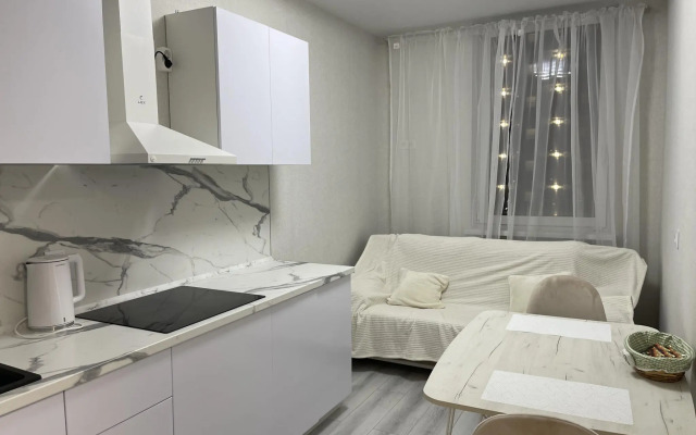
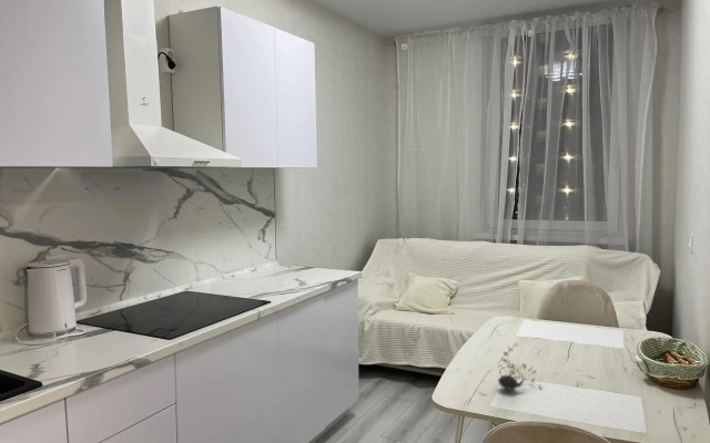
+ teapot [497,331,547,391]
